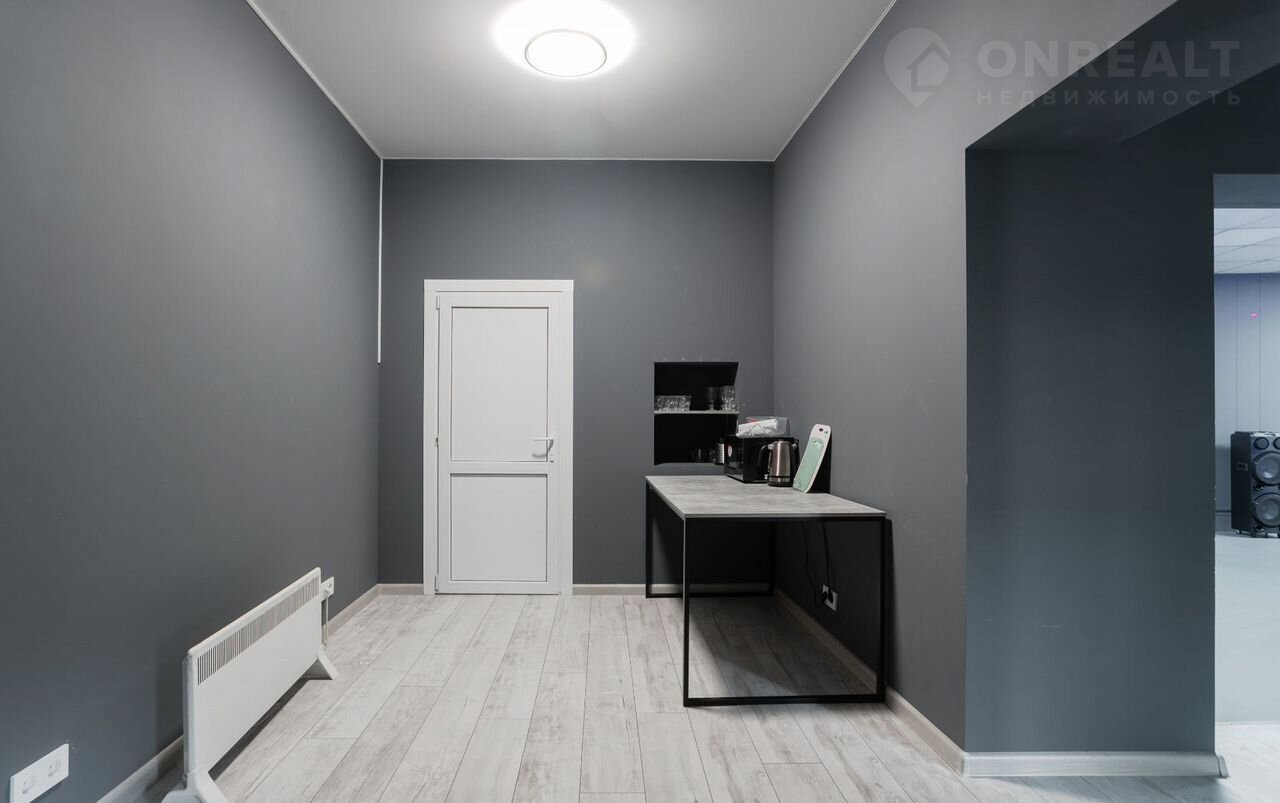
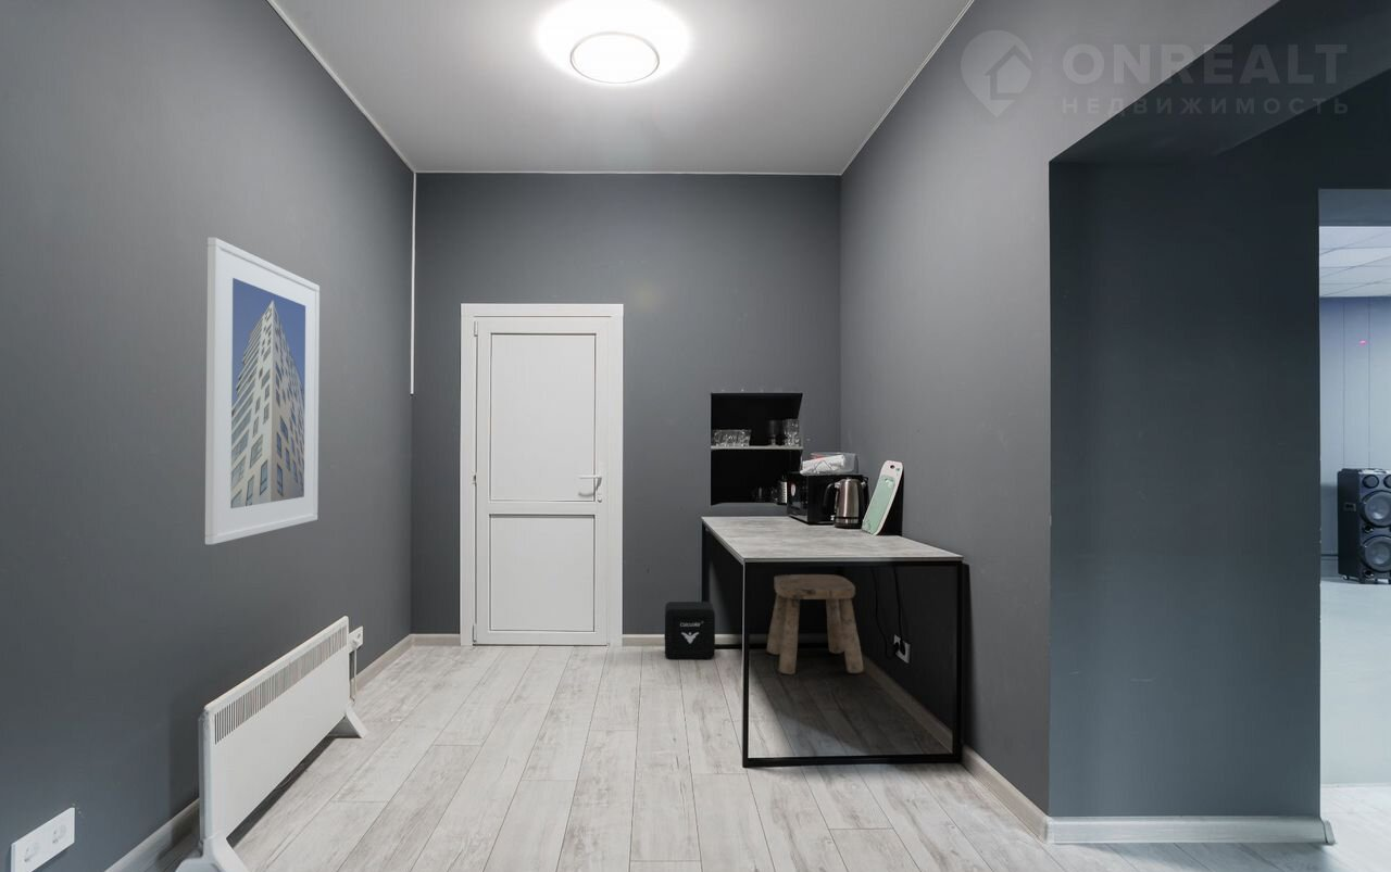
+ air purifier [663,601,716,660]
+ stool [766,573,865,675]
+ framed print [204,237,321,545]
